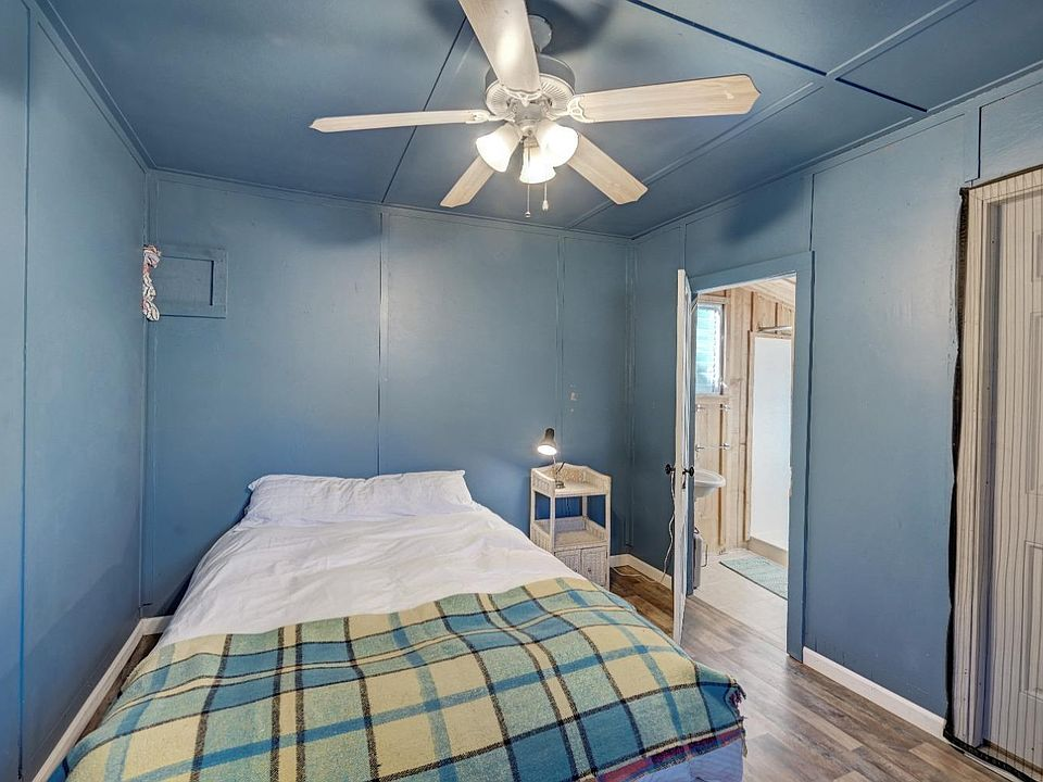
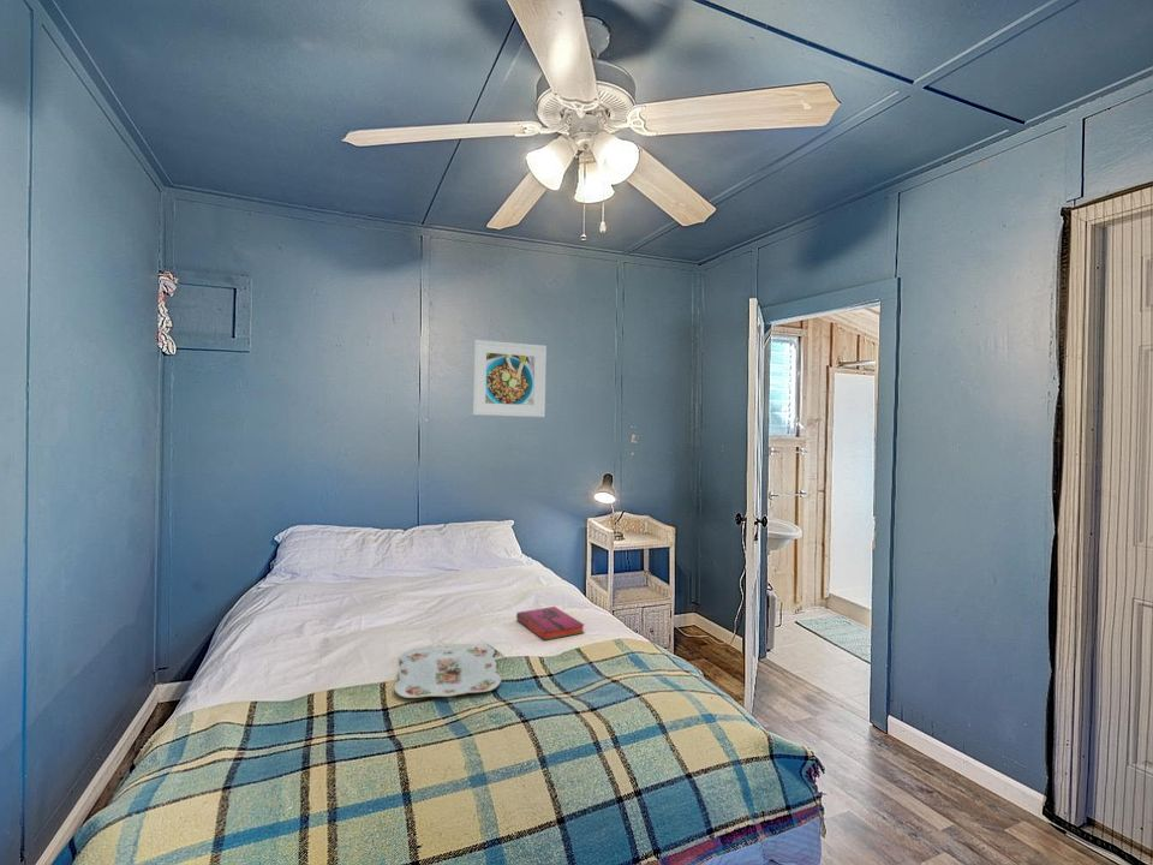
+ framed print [472,339,548,418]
+ hardback book [515,606,585,642]
+ serving tray [394,643,502,699]
